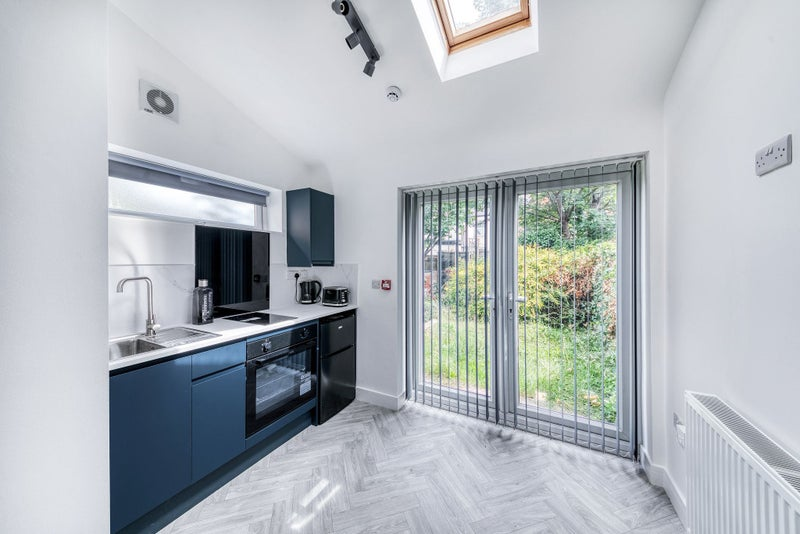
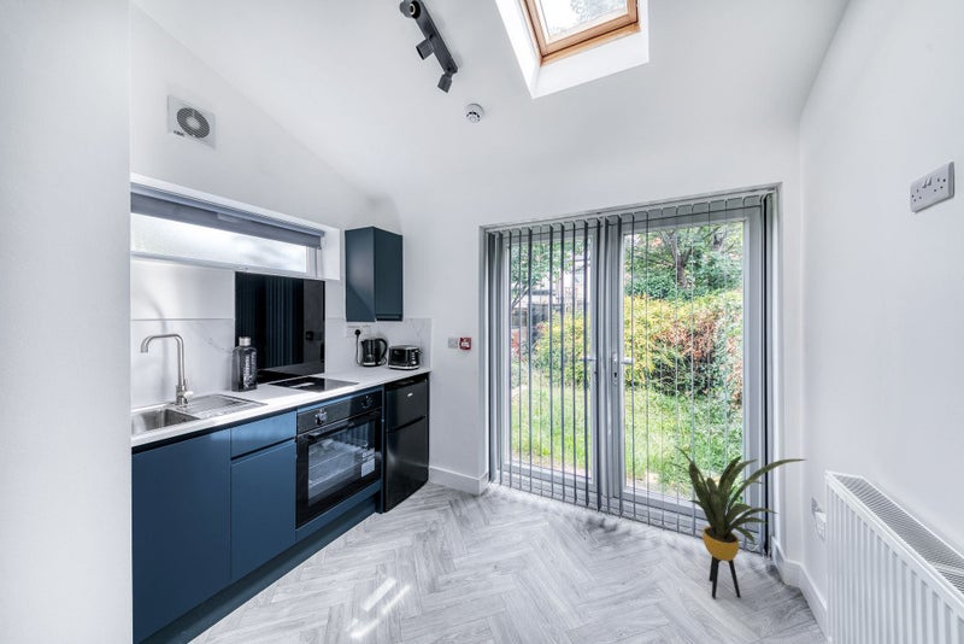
+ house plant [664,444,806,599]
